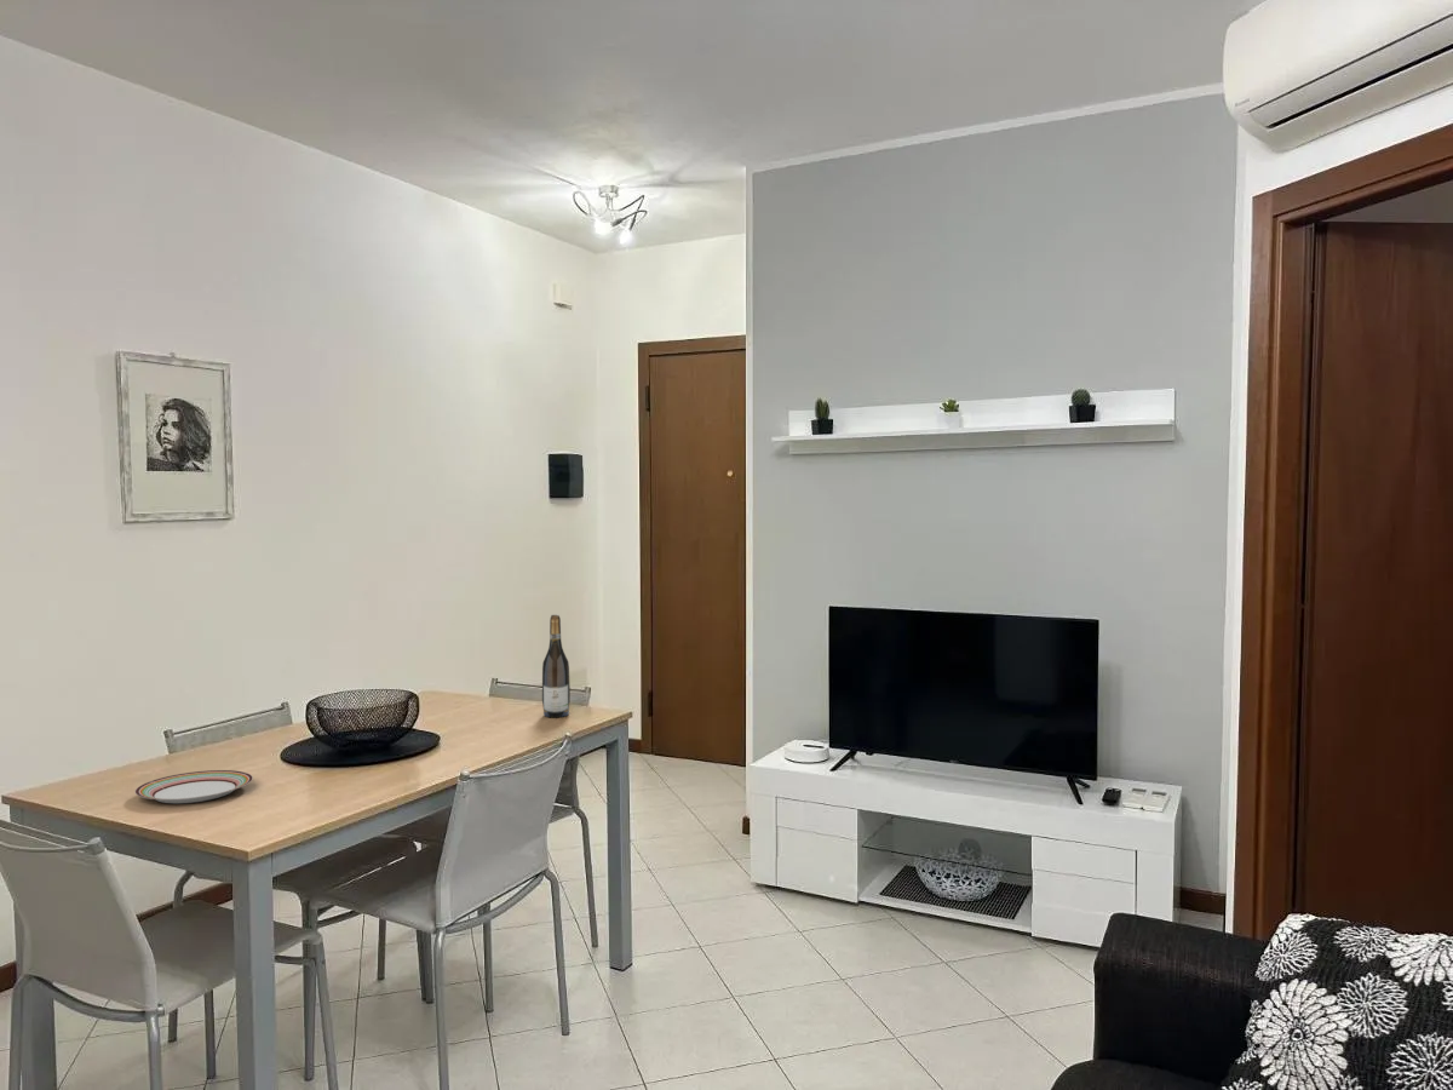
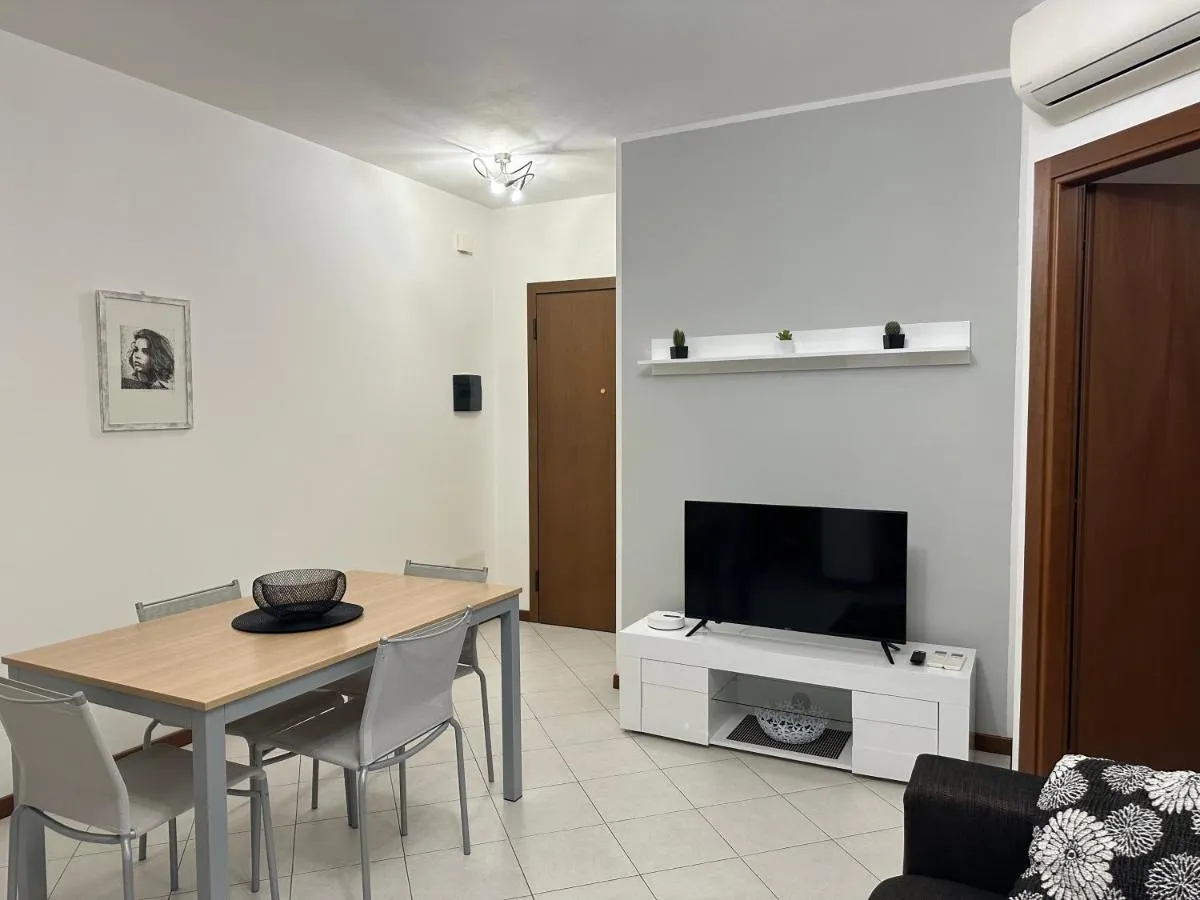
- plate [133,769,254,804]
- wine bottle [541,614,572,718]
